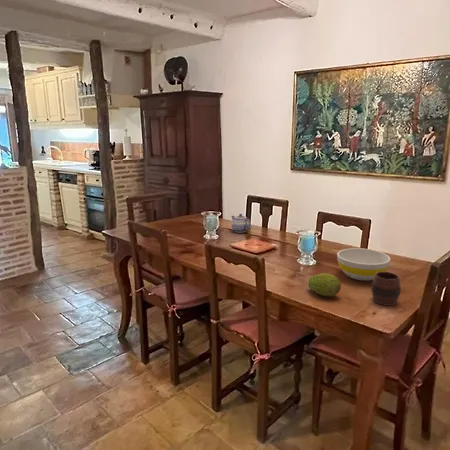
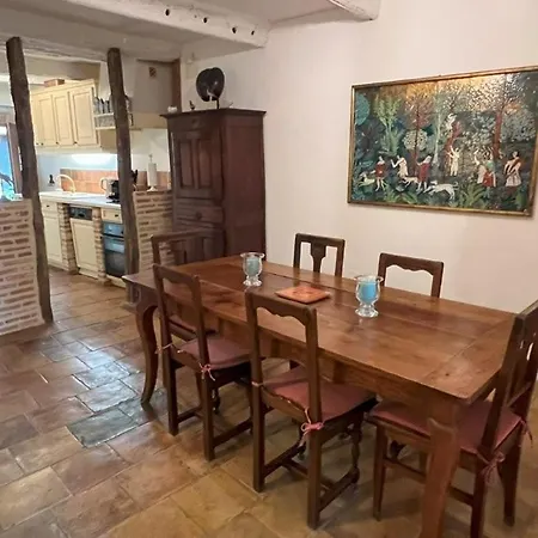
- cup [370,271,402,307]
- teapot [230,213,252,234]
- bowl [336,247,391,282]
- fruit [307,272,342,297]
